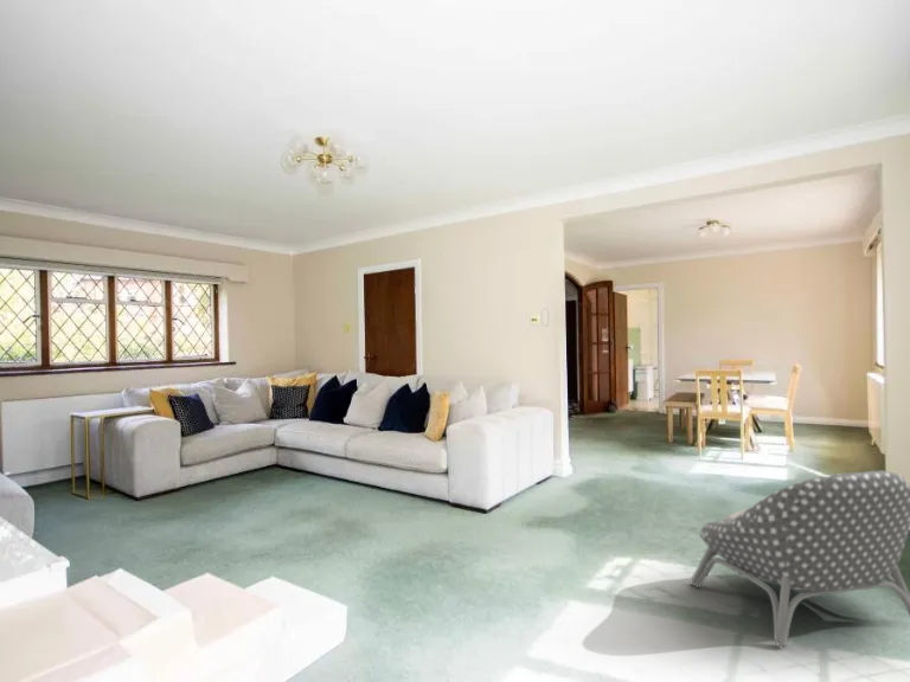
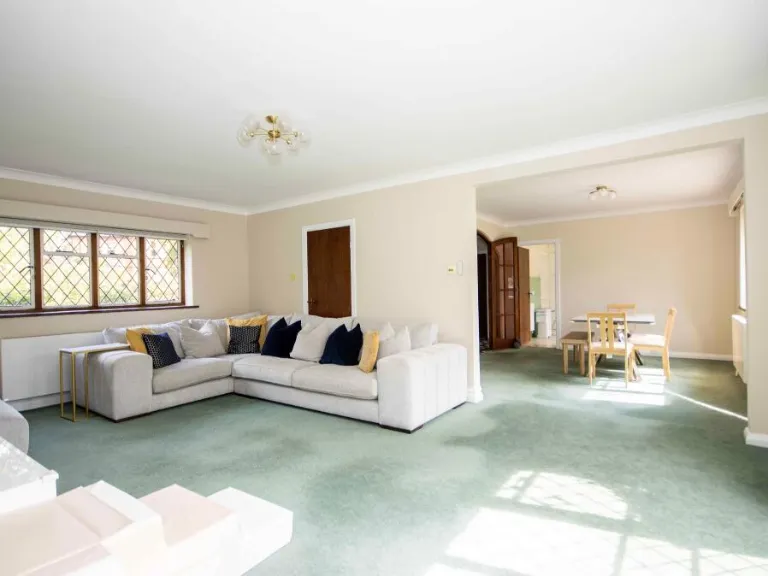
- armchair [688,470,910,648]
